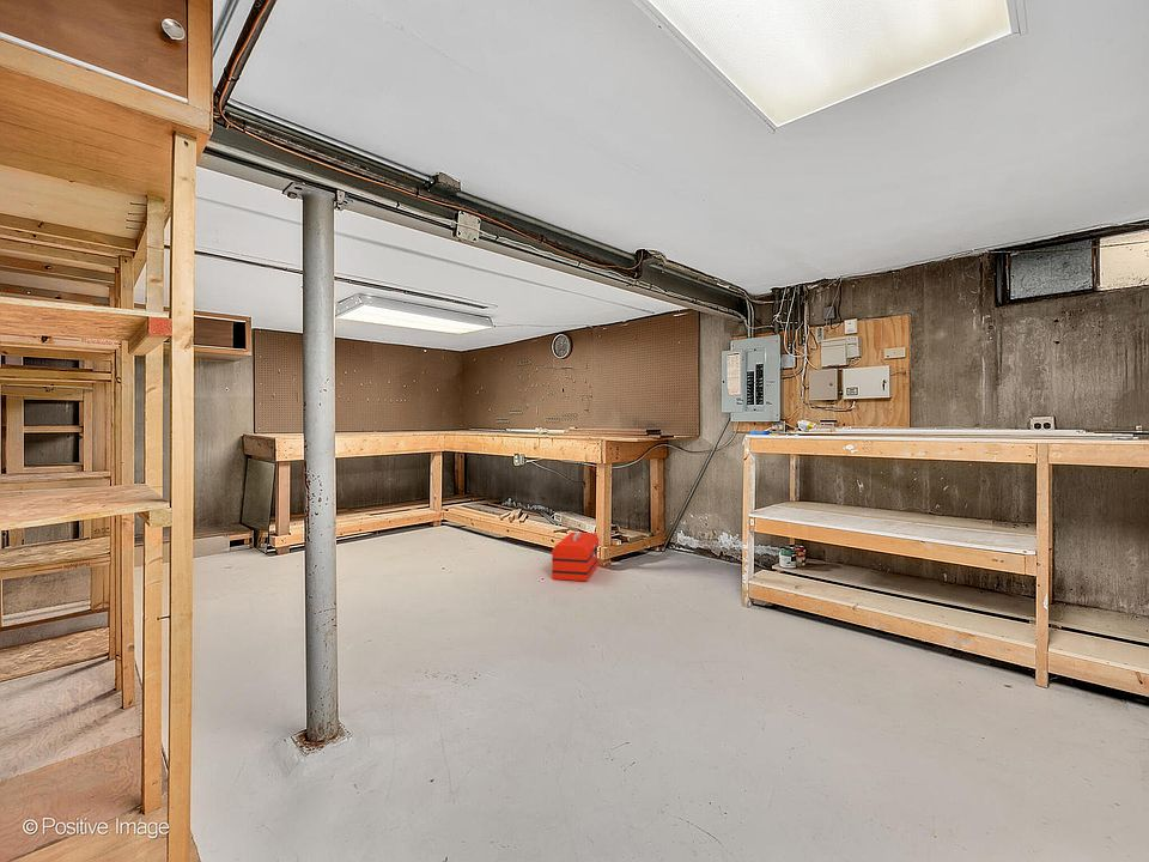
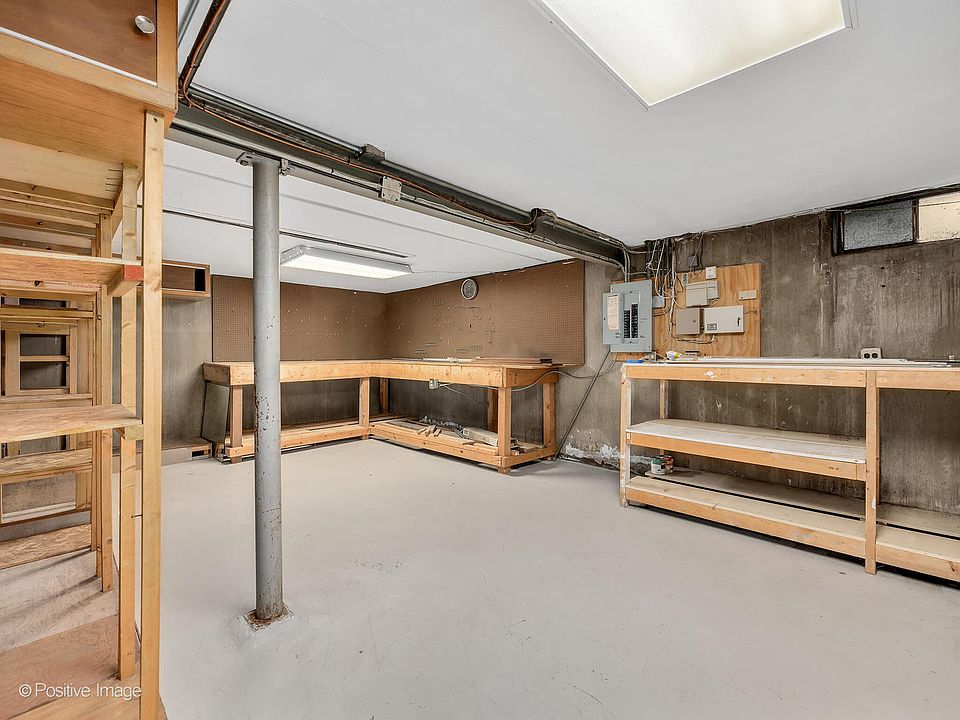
- toolbox [551,532,601,582]
